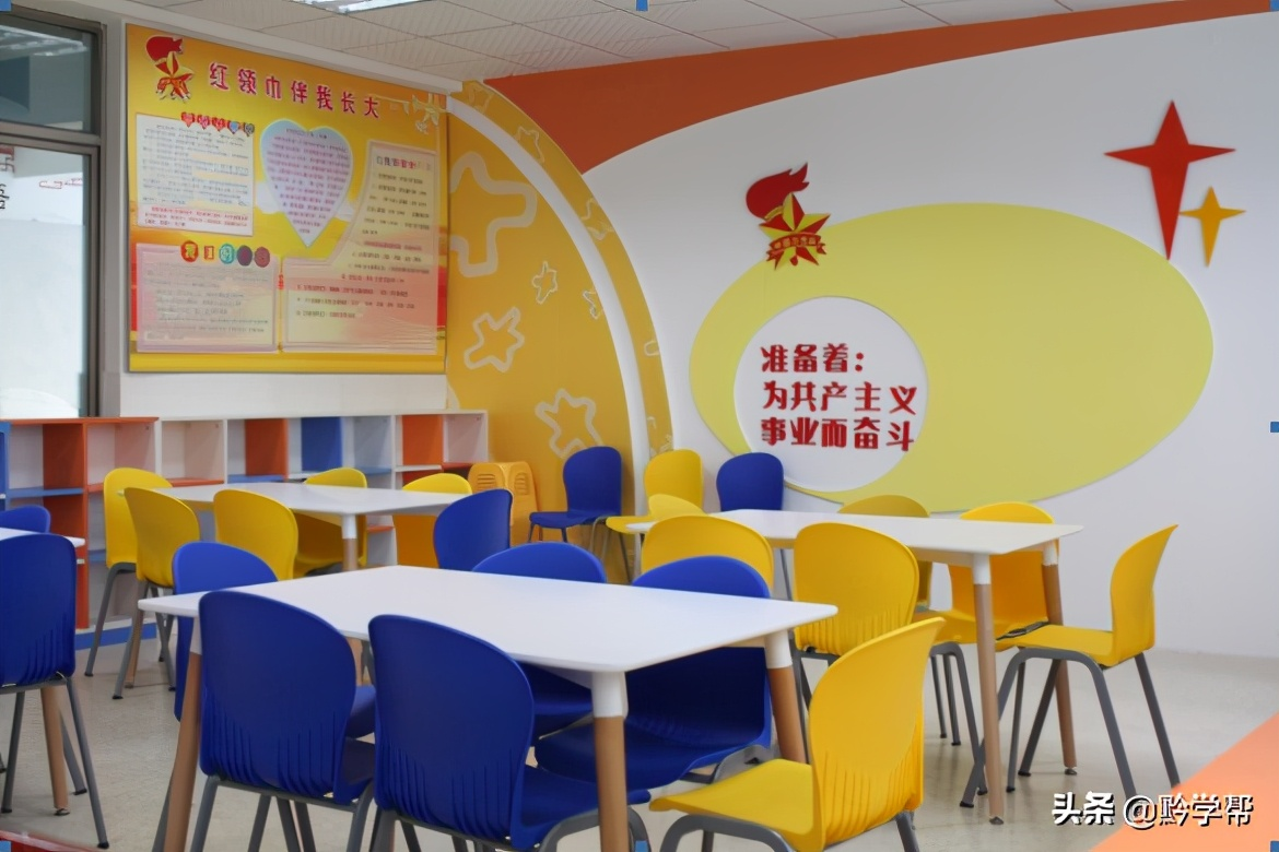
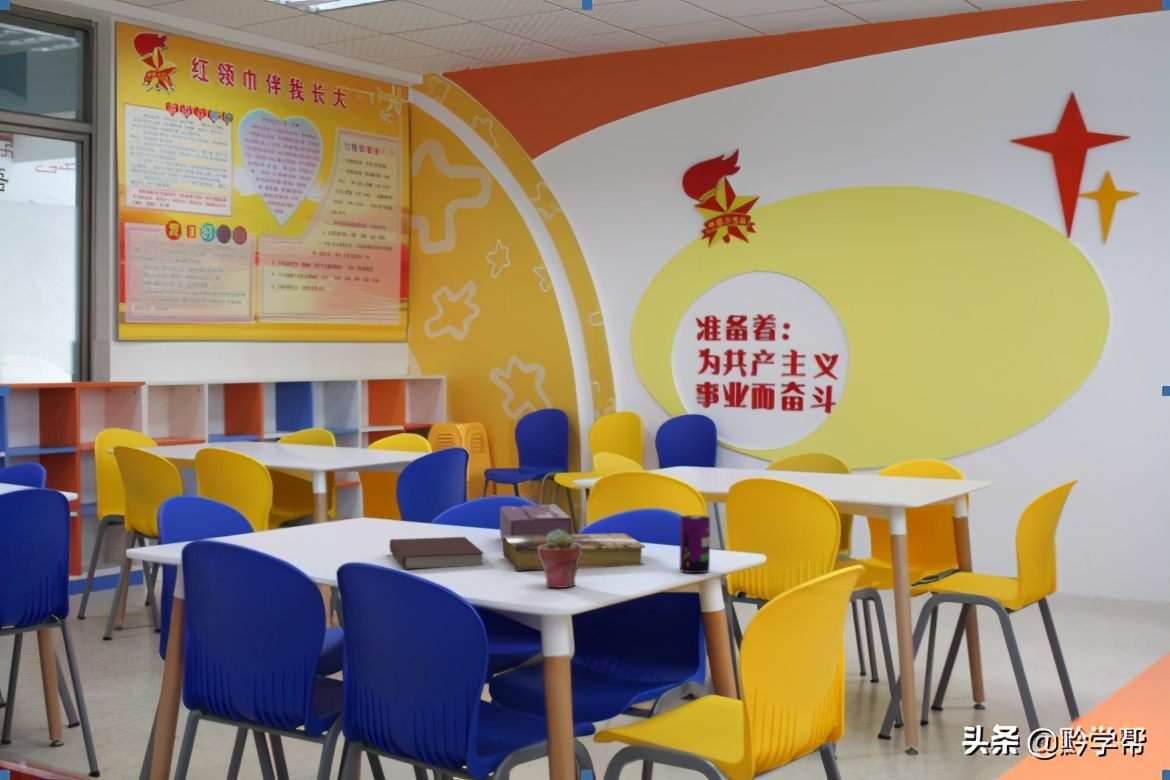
+ tissue box [499,503,573,540]
+ potted succulent [538,529,581,589]
+ beverage can [679,514,711,574]
+ notebook [388,536,486,571]
+ book [502,532,646,572]
